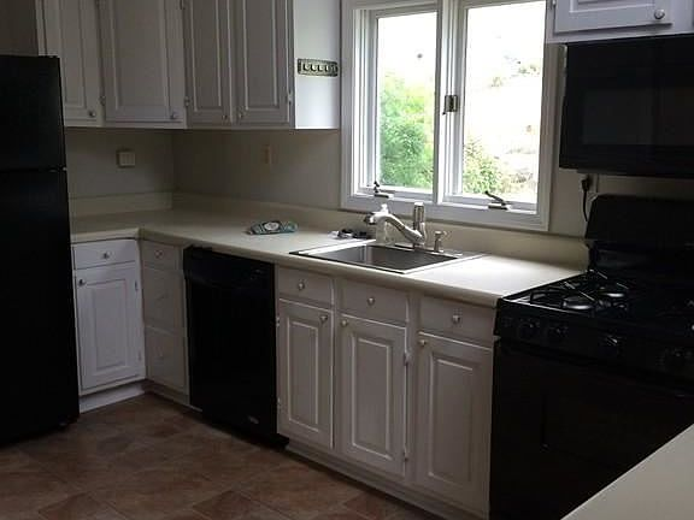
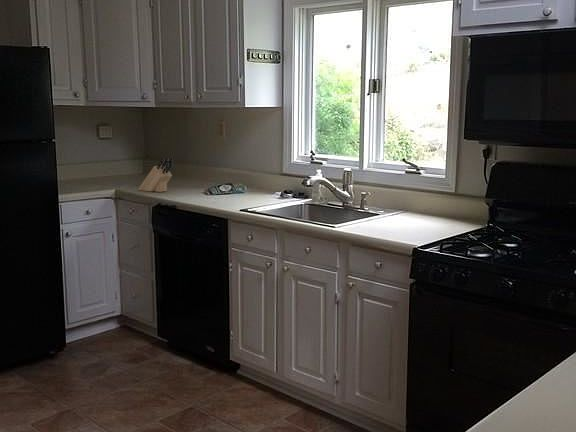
+ knife block [138,157,174,193]
